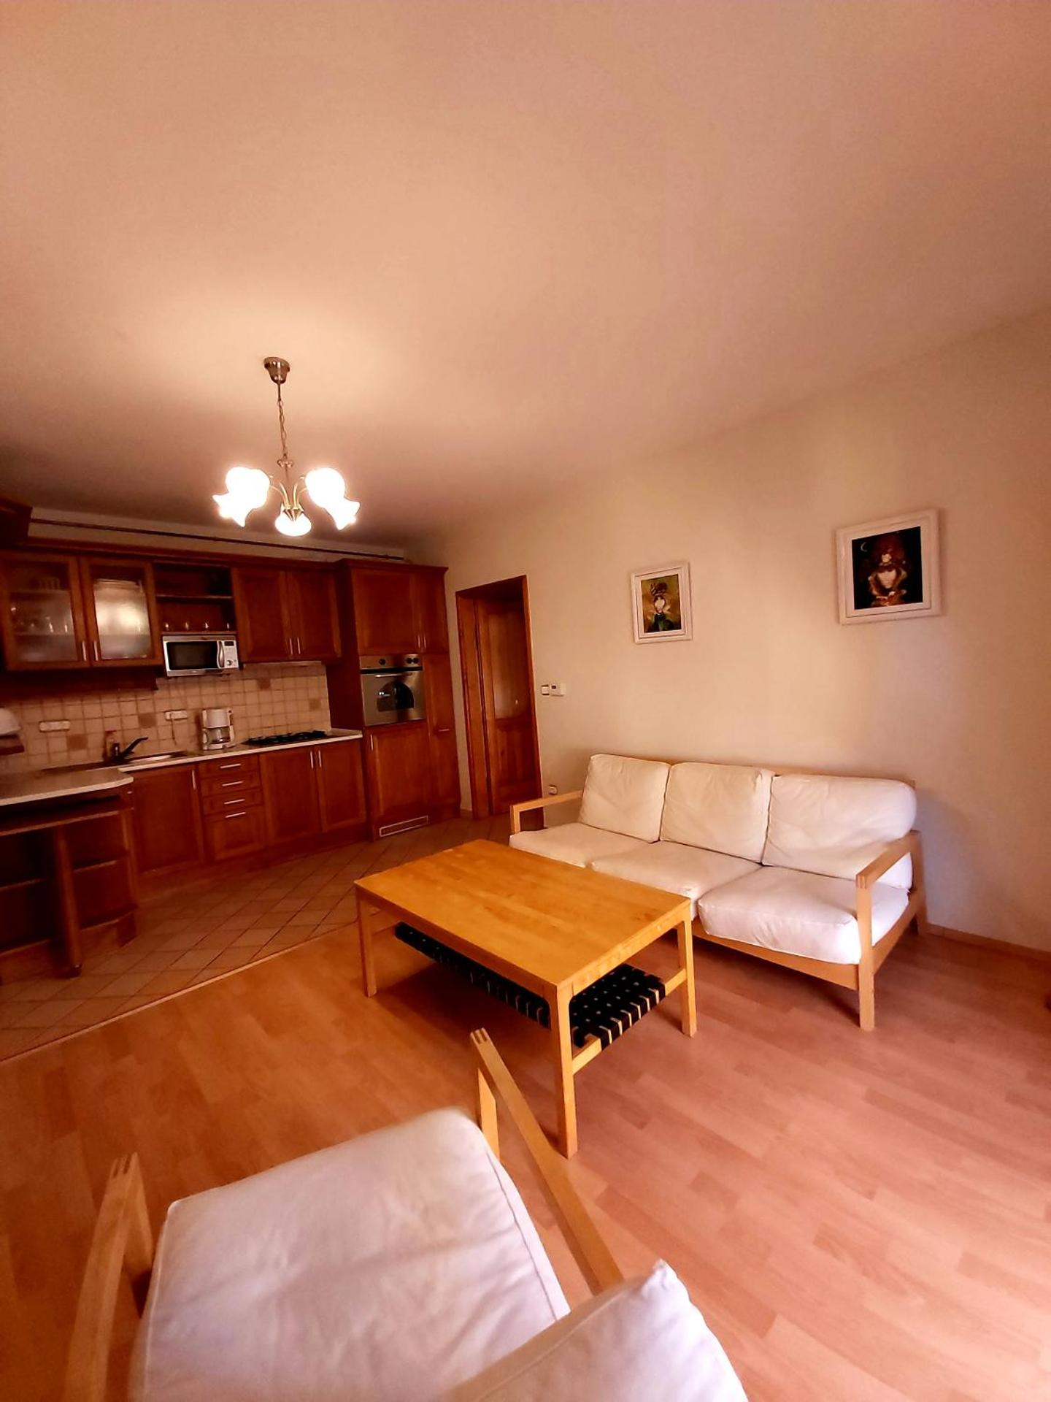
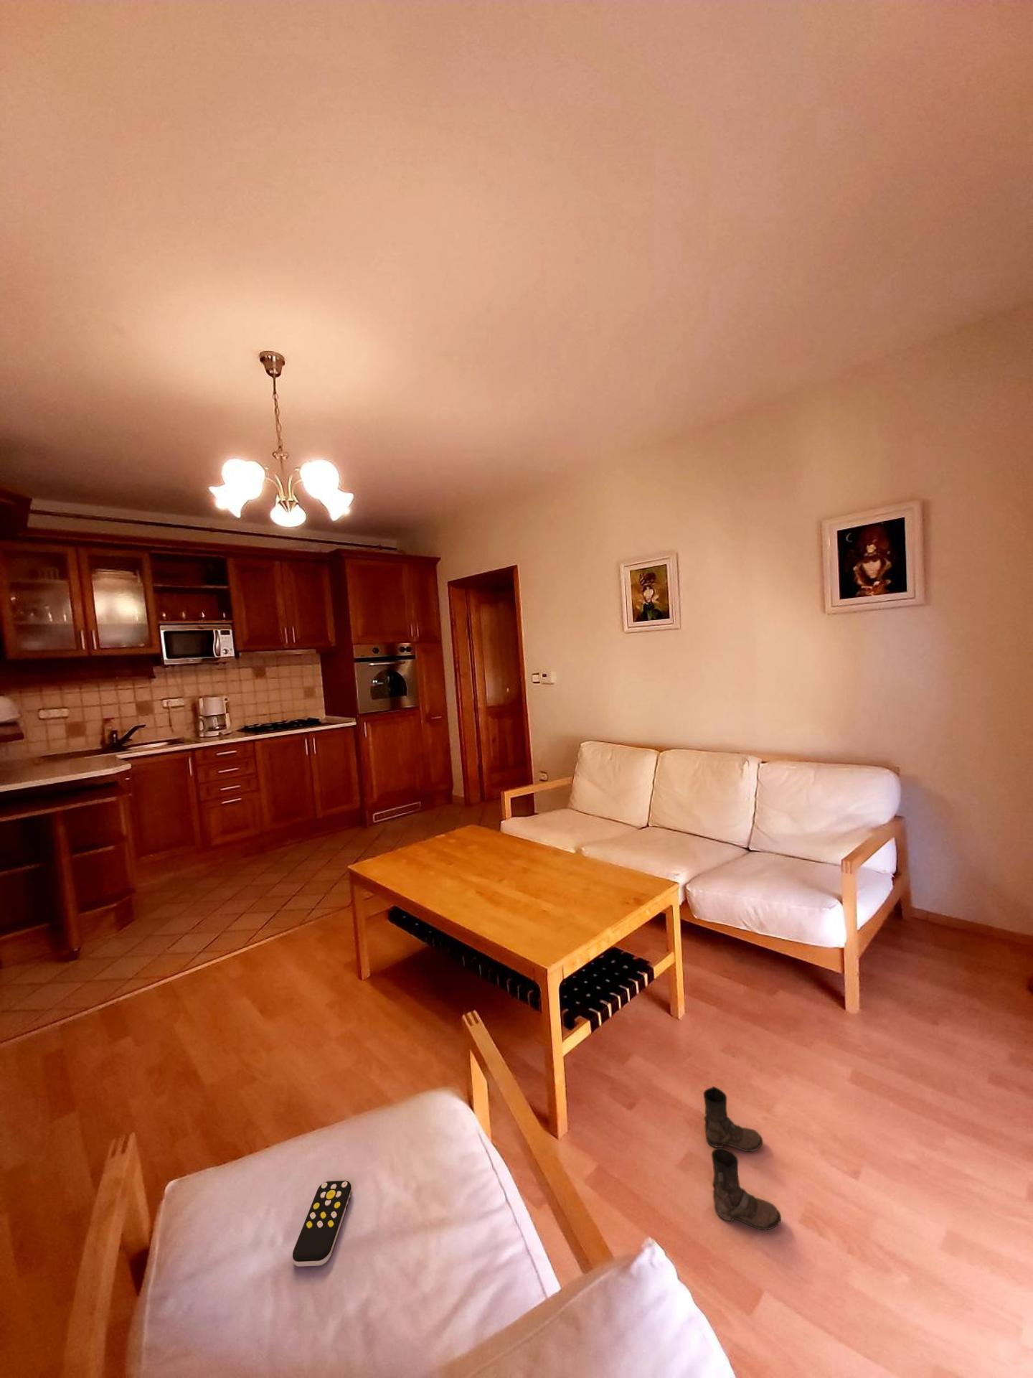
+ remote control [292,1179,353,1267]
+ boots [703,1086,782,1230]
